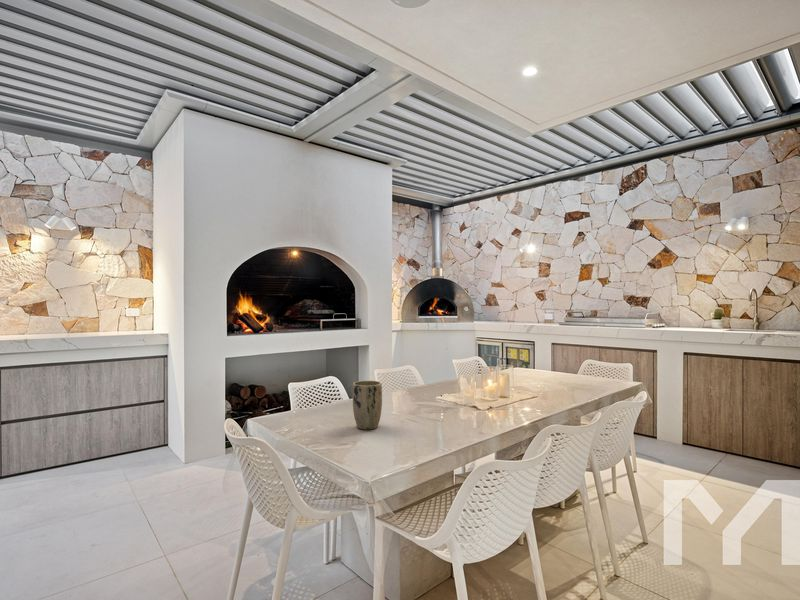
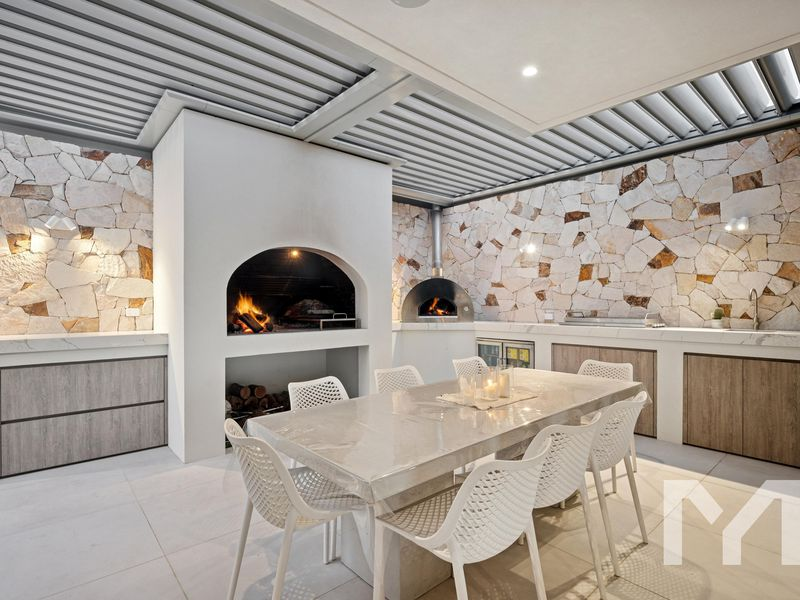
- plant pot [352,380,383,431]
